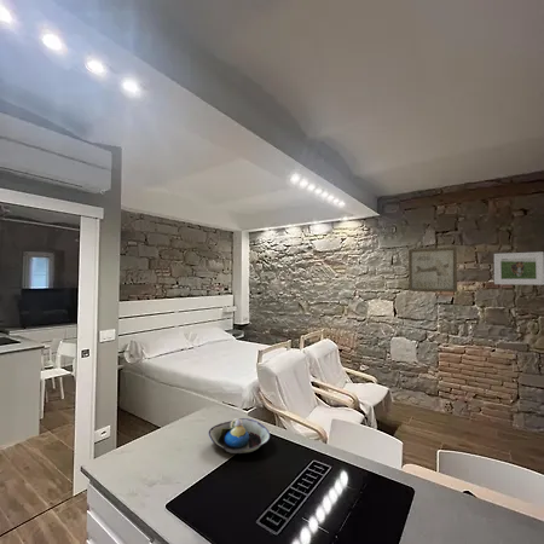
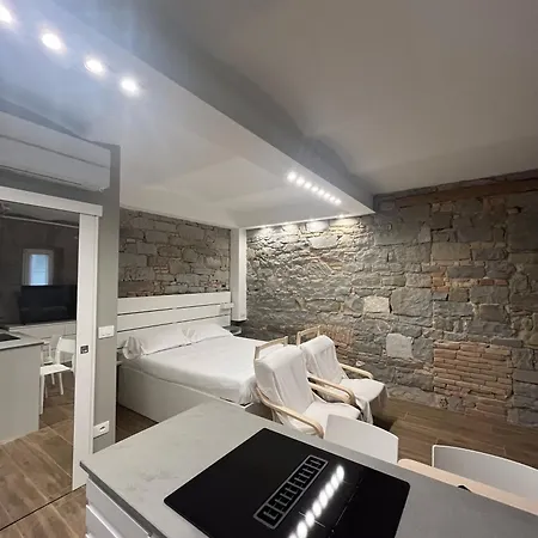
- decorative bowl [207,417,271,455]
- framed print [493,250,544,287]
- wall art [407,247,458,294]
